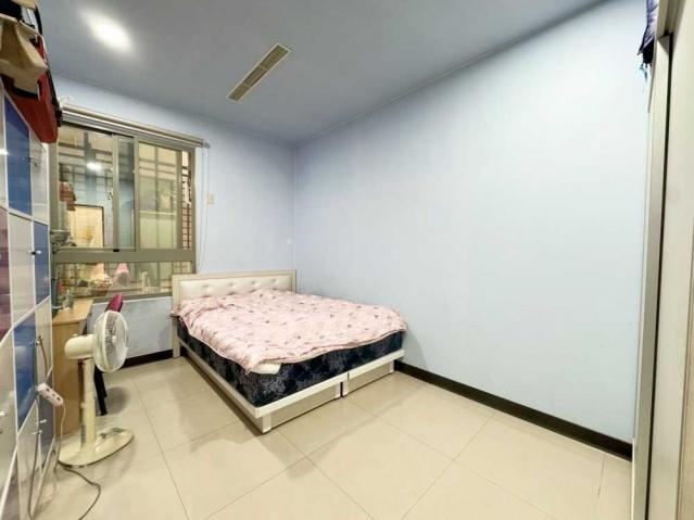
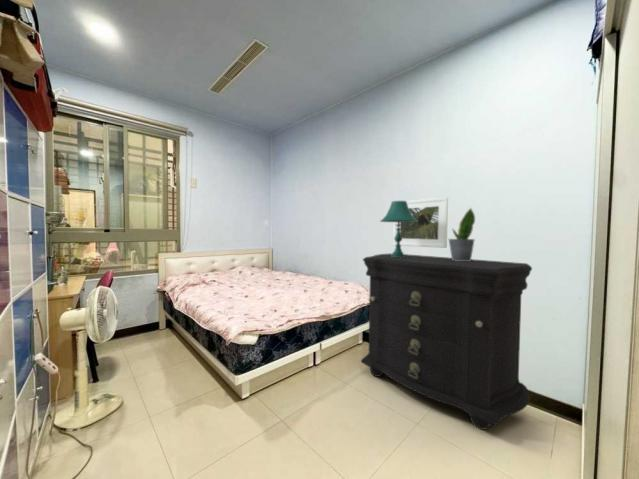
+ dresser [360,252,533,431]
+ table lamp [379,200,418,258]
+ potted plant [448,207,476,261]
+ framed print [392,196,449,249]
